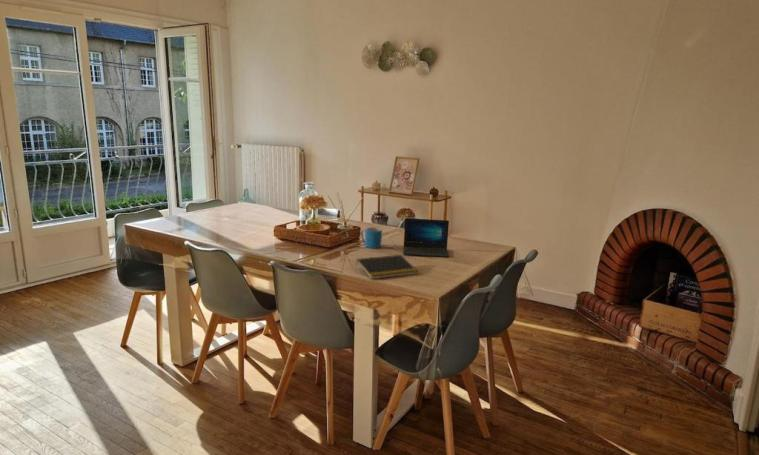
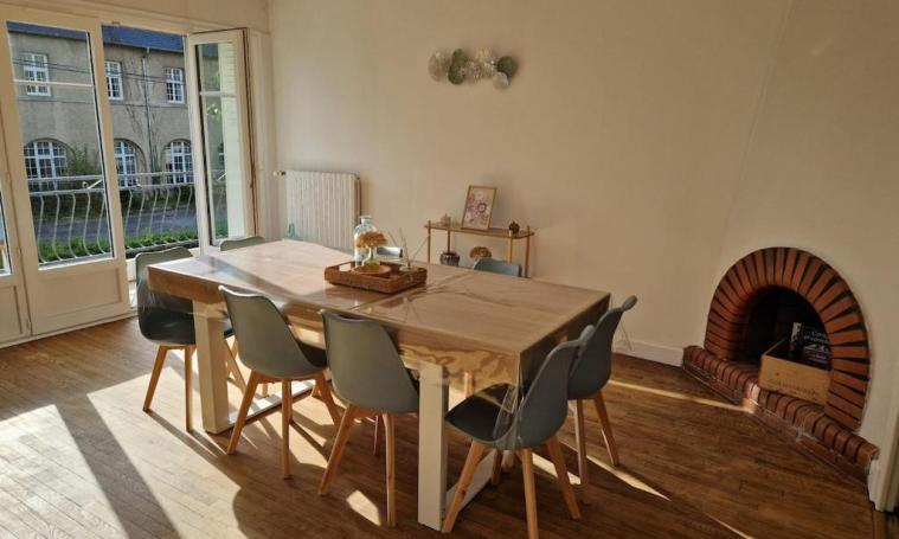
- notepad [354,254,418,280]
- mug [360,226,383,249]
- laptop [402,217,450,258]
